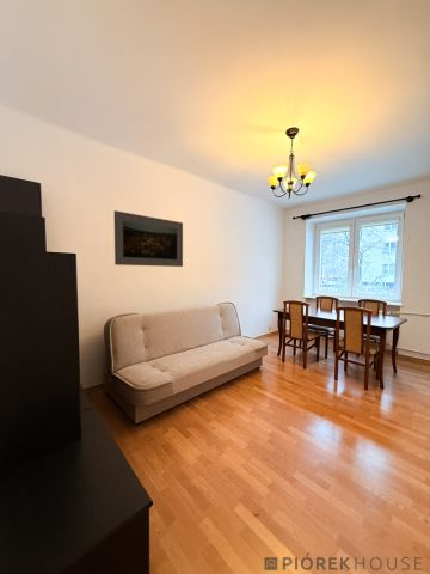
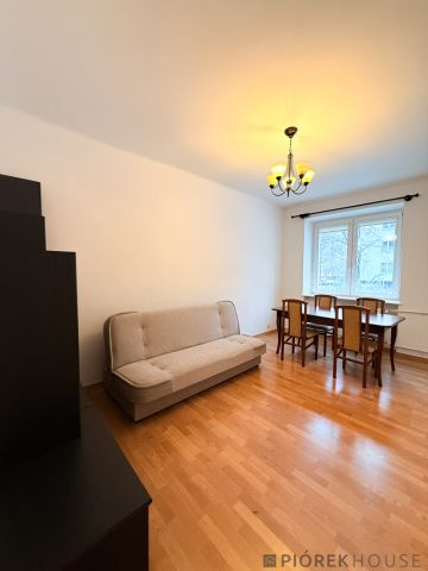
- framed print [113,209,184,268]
